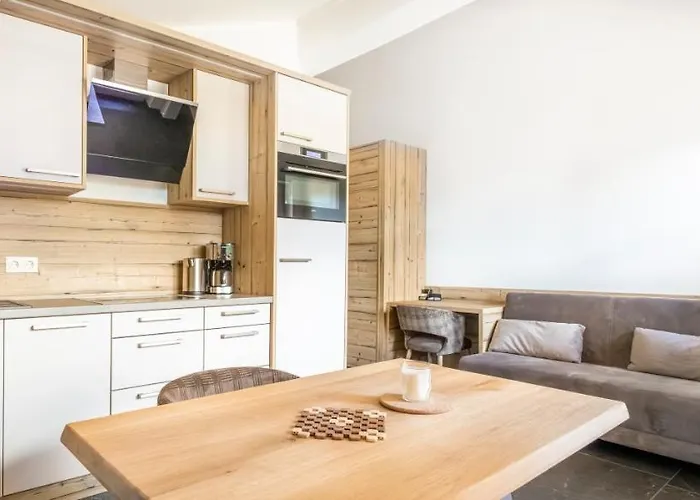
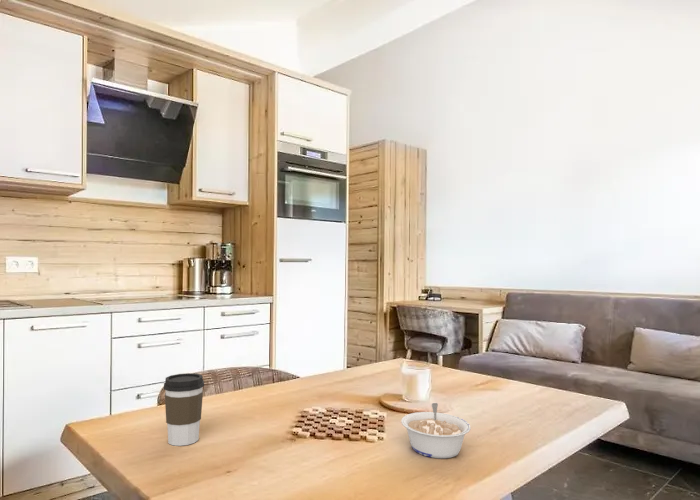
+ coffee cup [163,372,205,447]
+ legume [400,402,472,459]
